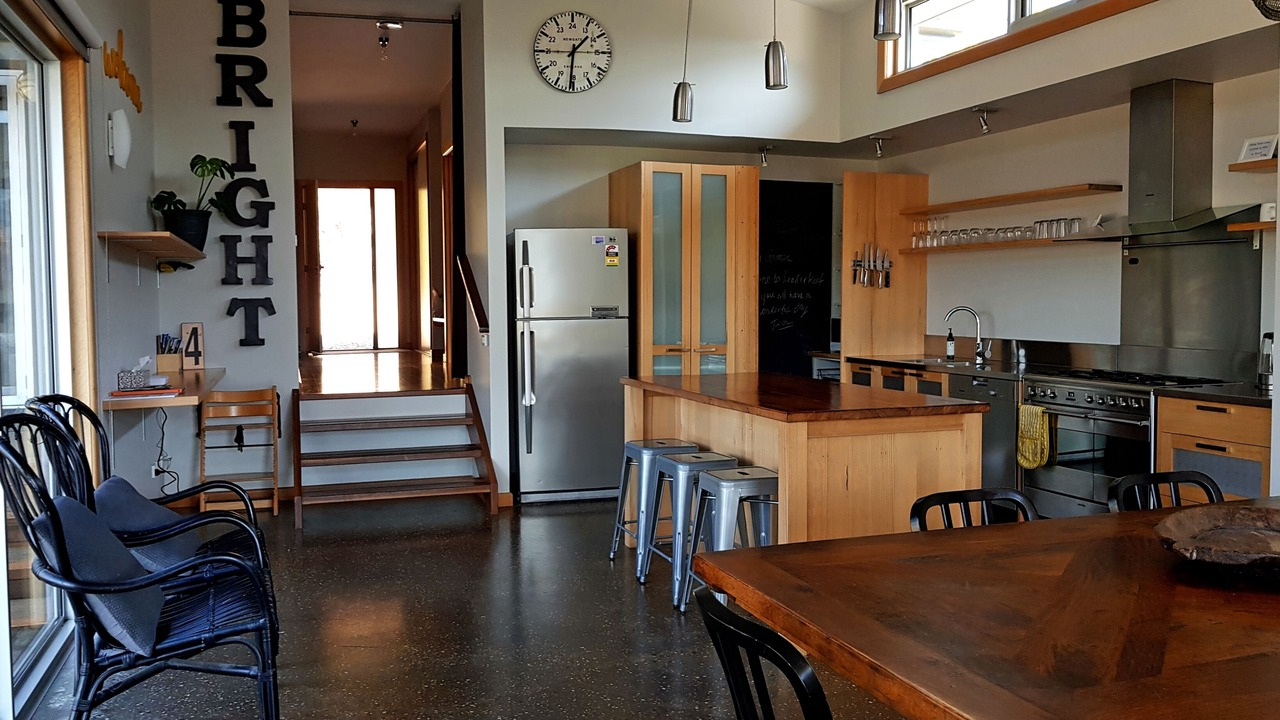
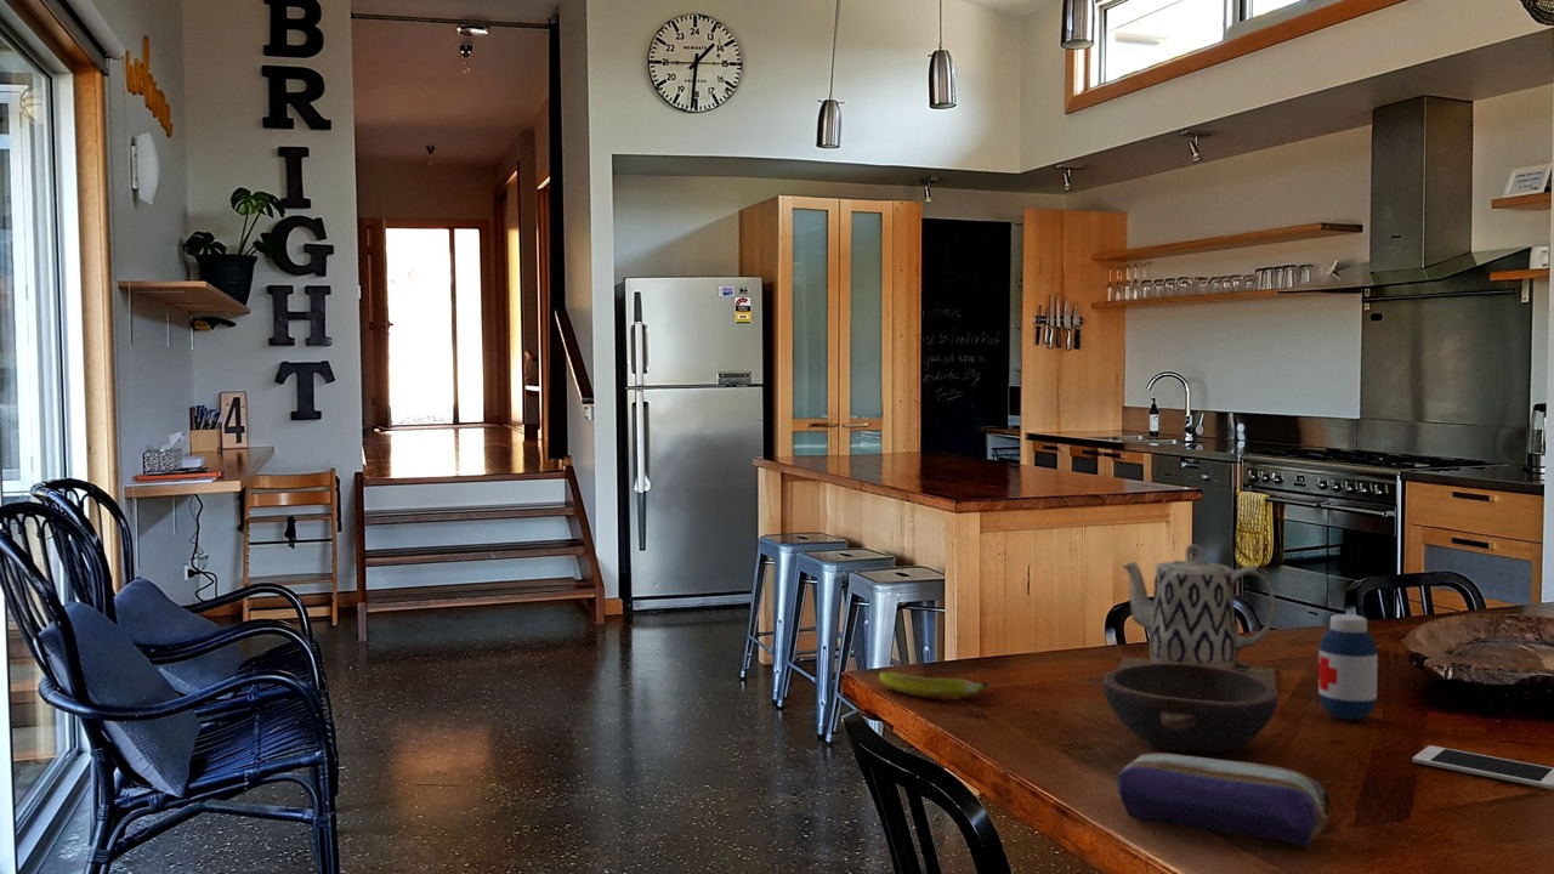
+ medicine bottle [1317,613,1379,721]
+ bowl [1102,663,1280,755]
+ cell phone [1412,744,1554,790]
+ banana [878,670,989,698]
+ teapot [1117,543,1277,688]
+ pencil case [1117,751,1331,847]
